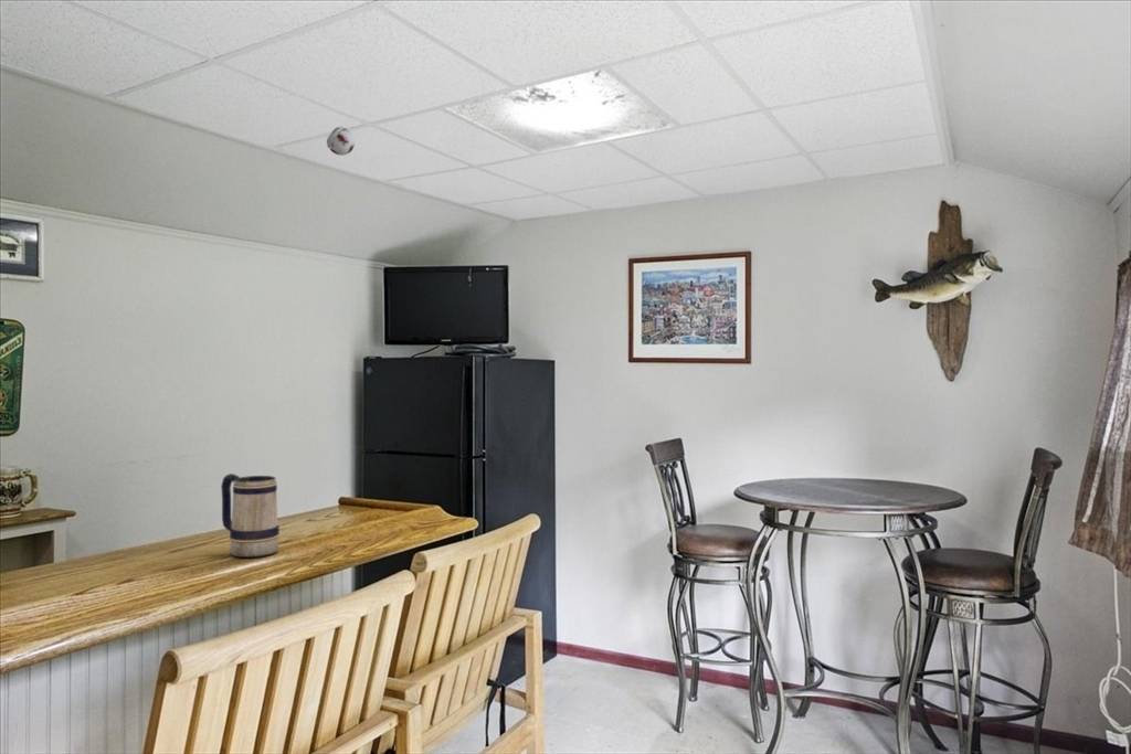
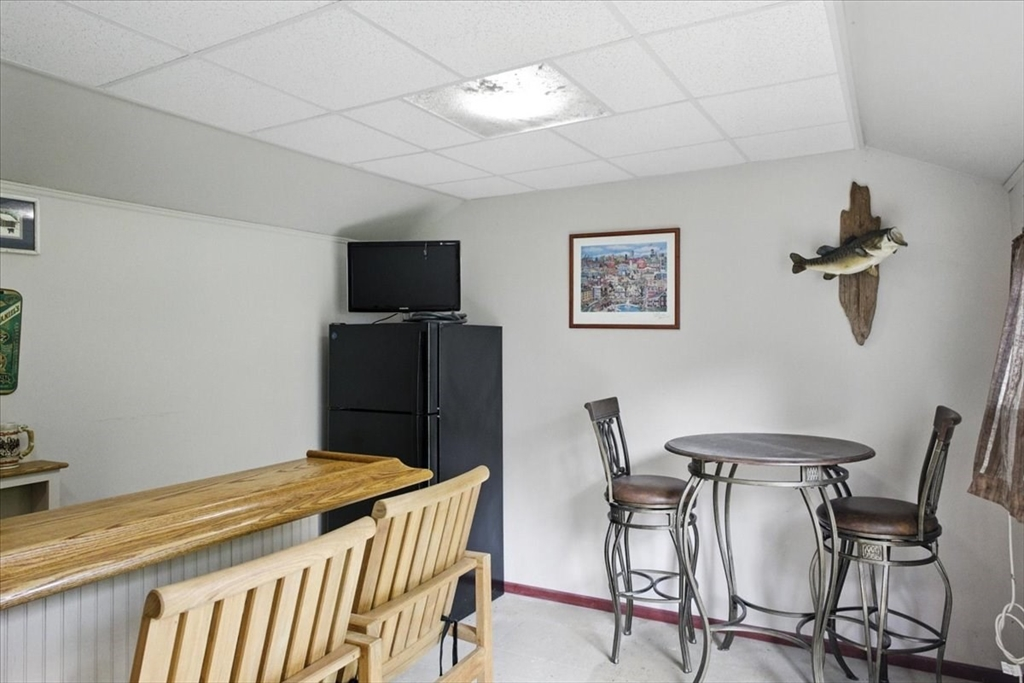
- smoke detector [326,126,356,157]
- beer mug [220,472,281,559]
